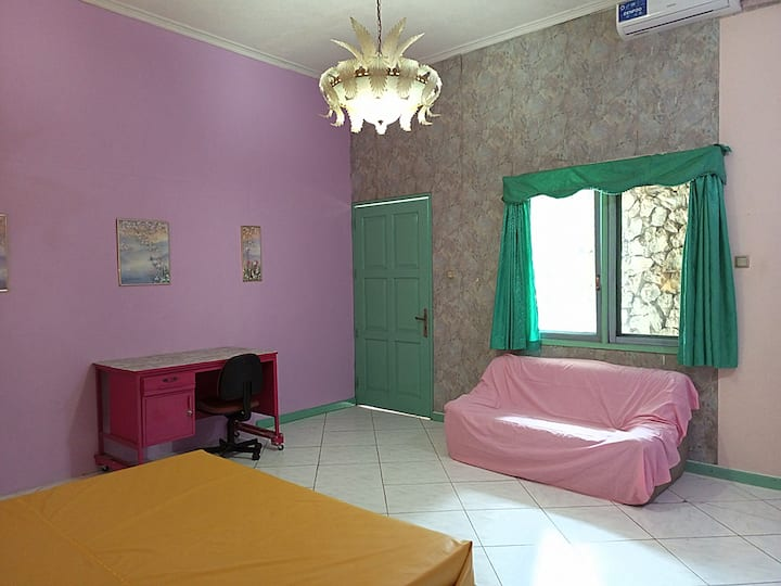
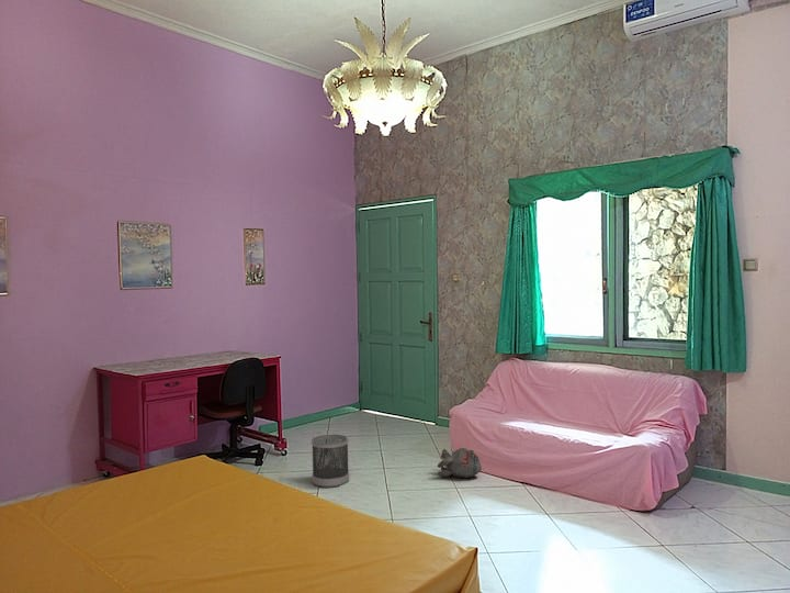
+ plush toy [437,447,483,479]
+ wastebasket [311,434,350,489]
